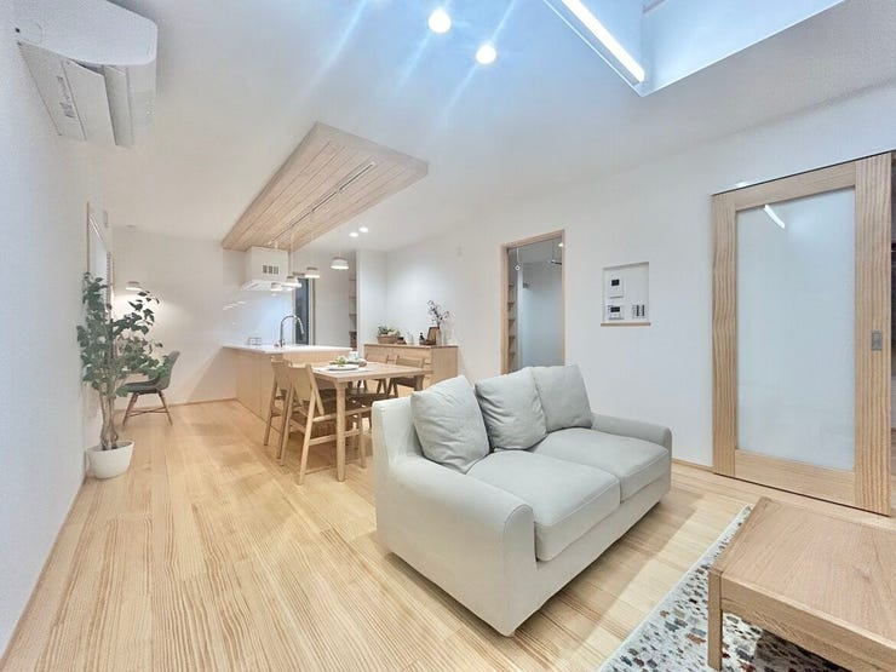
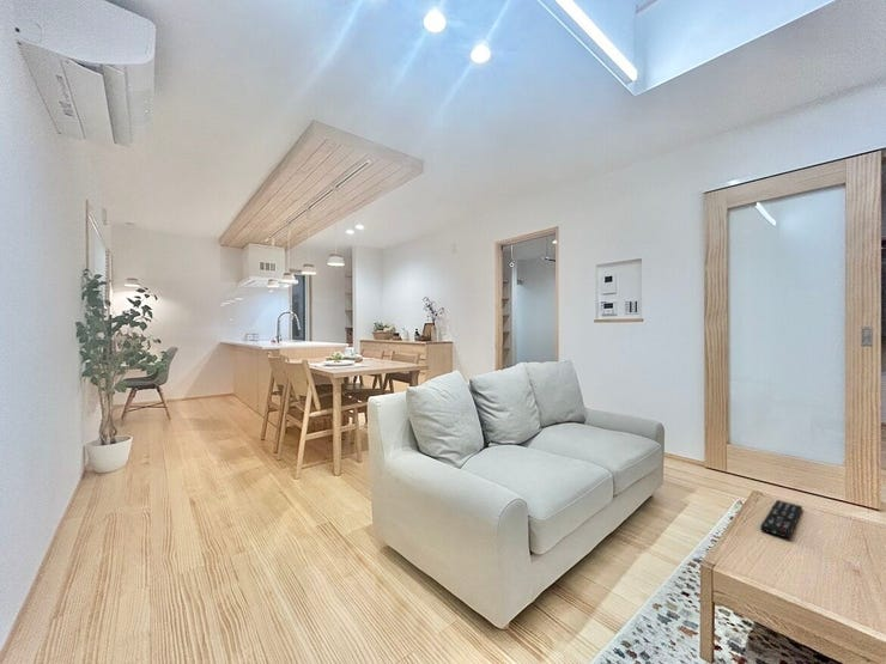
+ remote control [759,499,803,540]
